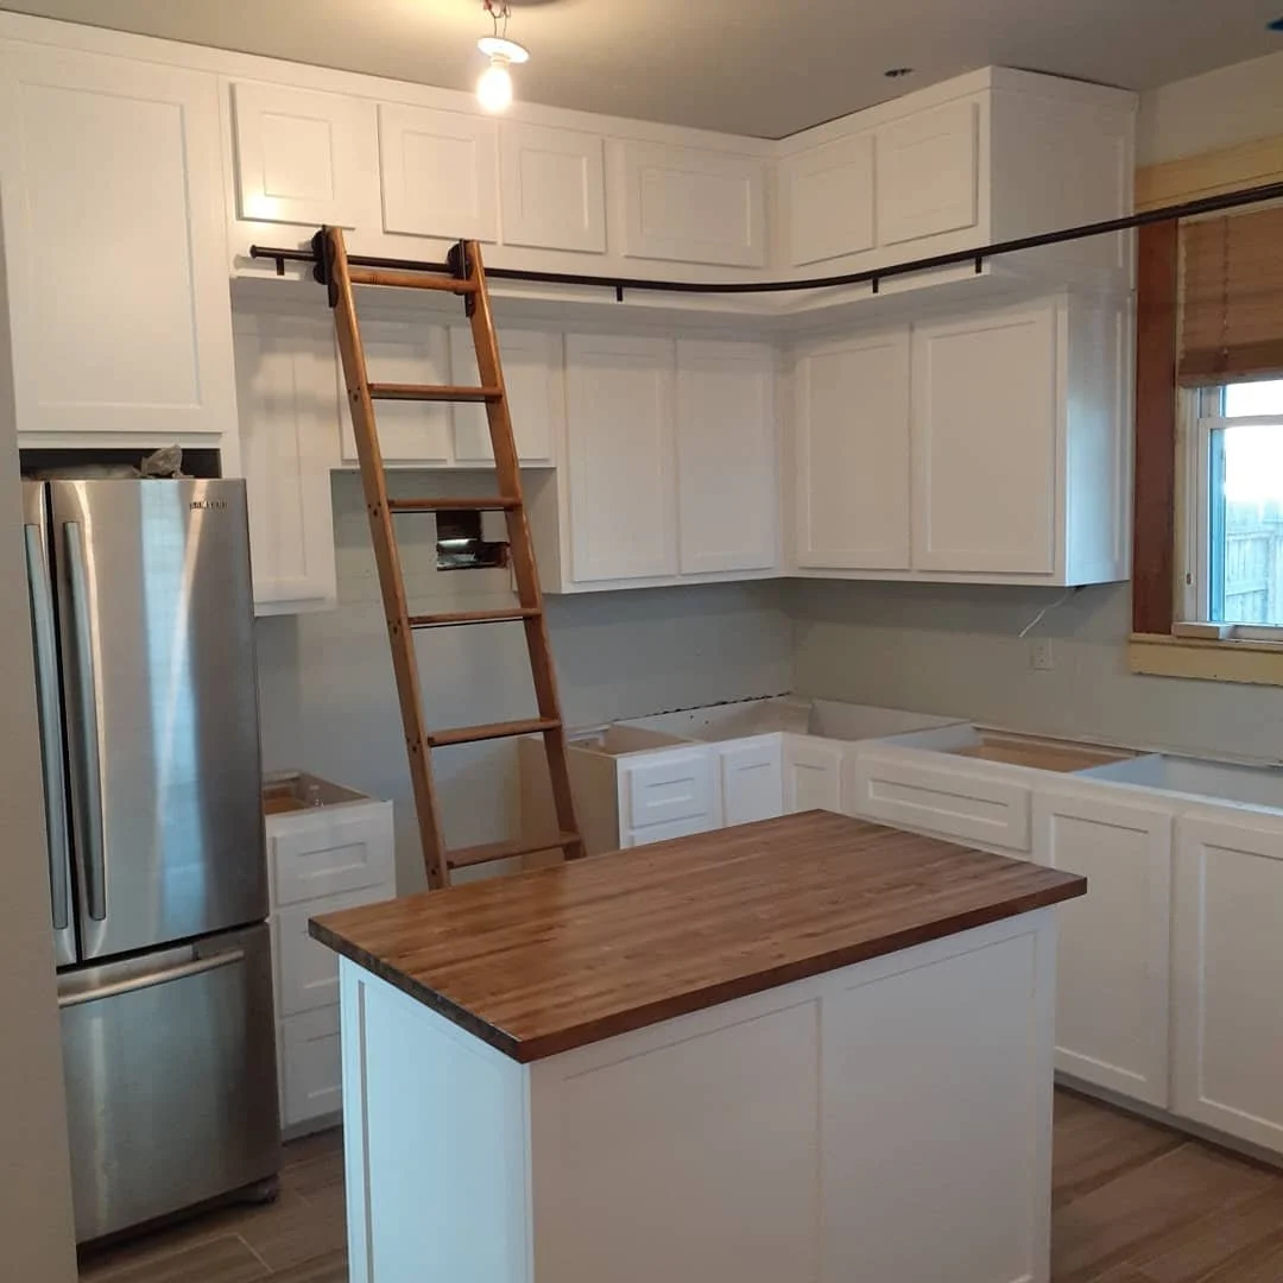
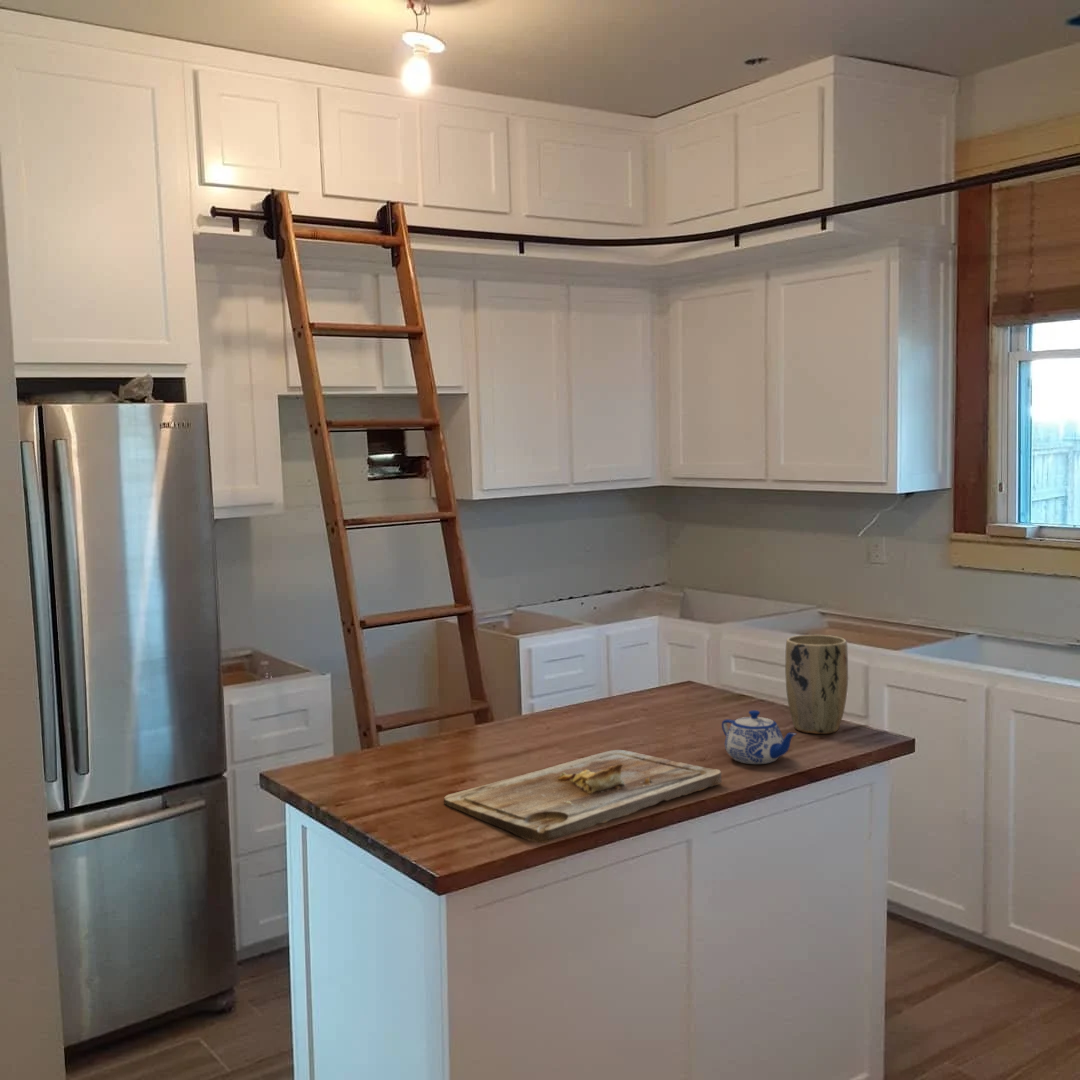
+ cutting board [443,749,723,844]
+ teapot [721,709,797,765]
+ plant pot [784,634,849,735]
